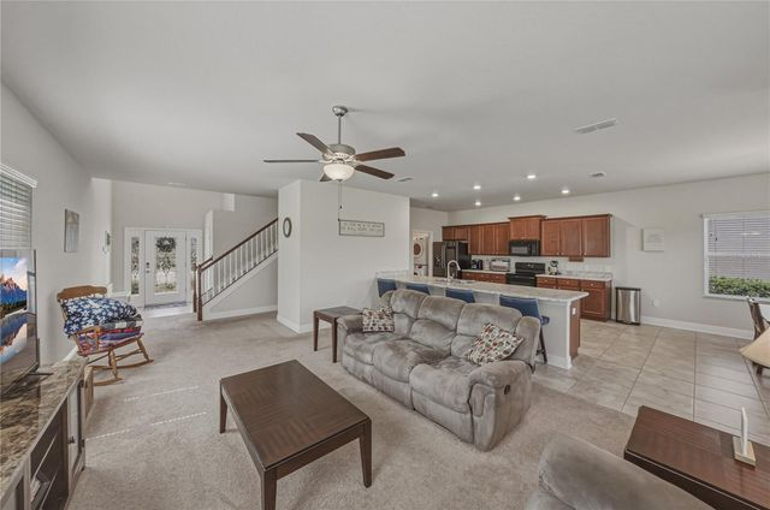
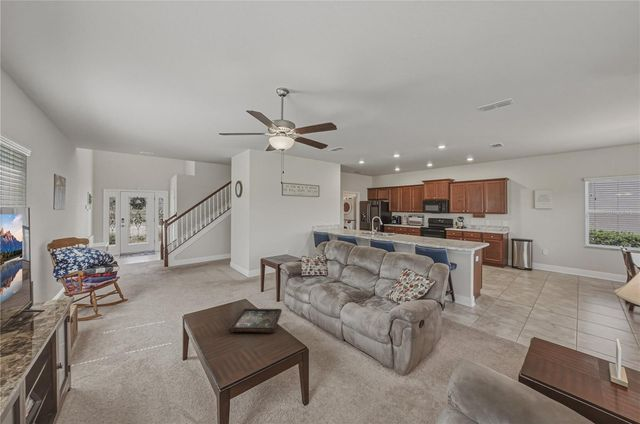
+ decorative tray [227,308,283,333]
